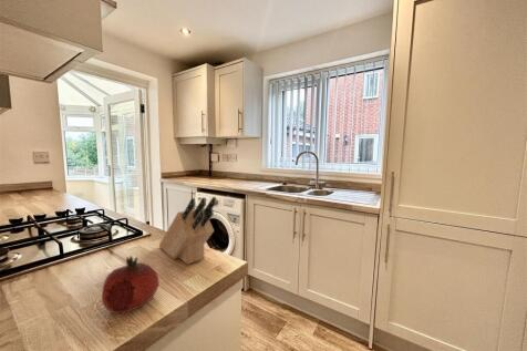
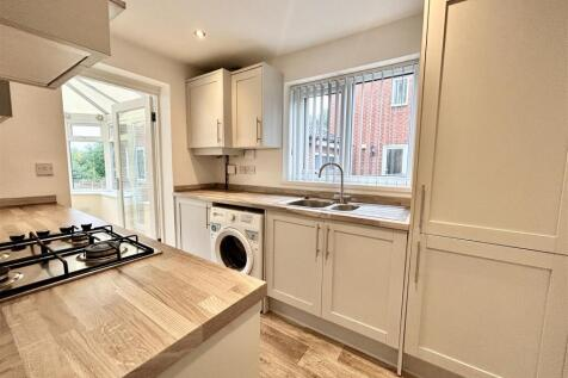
- knife block [158,196,217,266]
- fruit [101,255,159,314]
